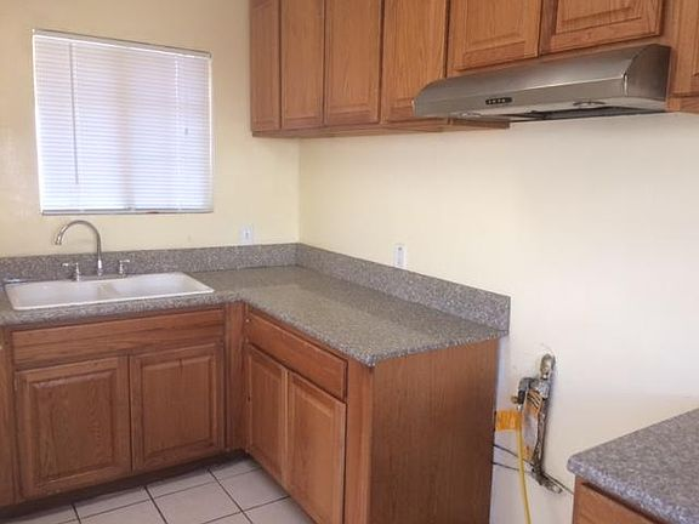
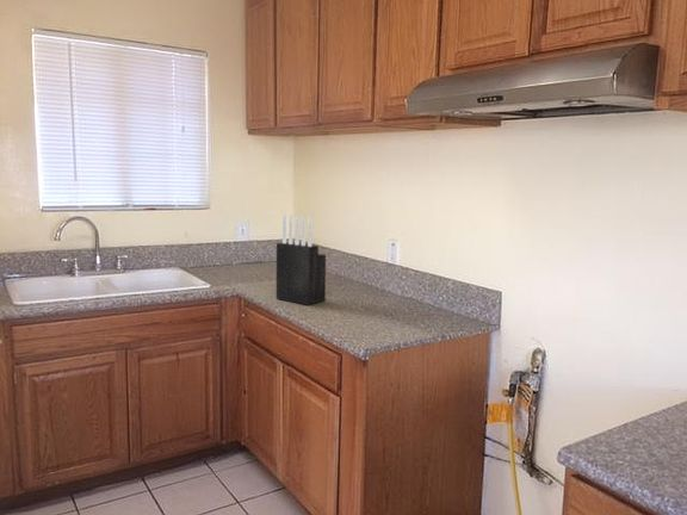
+ knife block [276,213,327,306]
